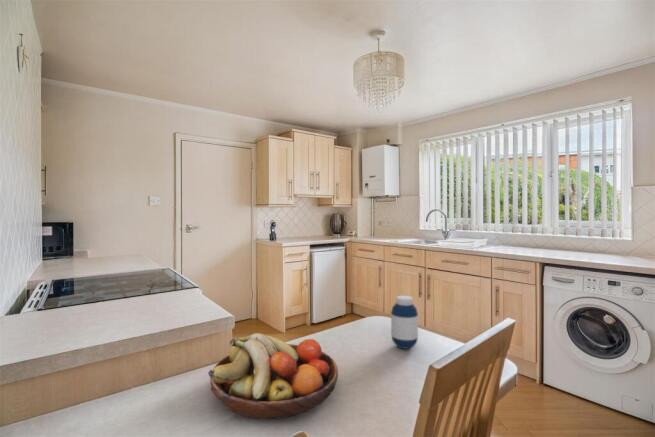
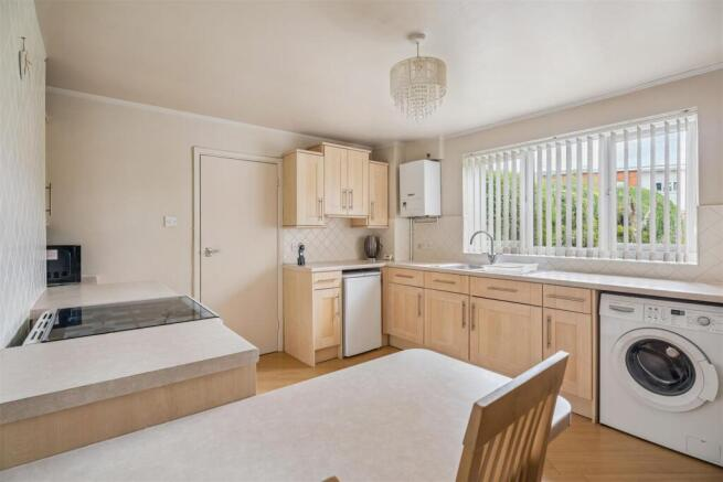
- fruit bowl [207,332,339,420]
- medicine bottle [390,295,419,350]
